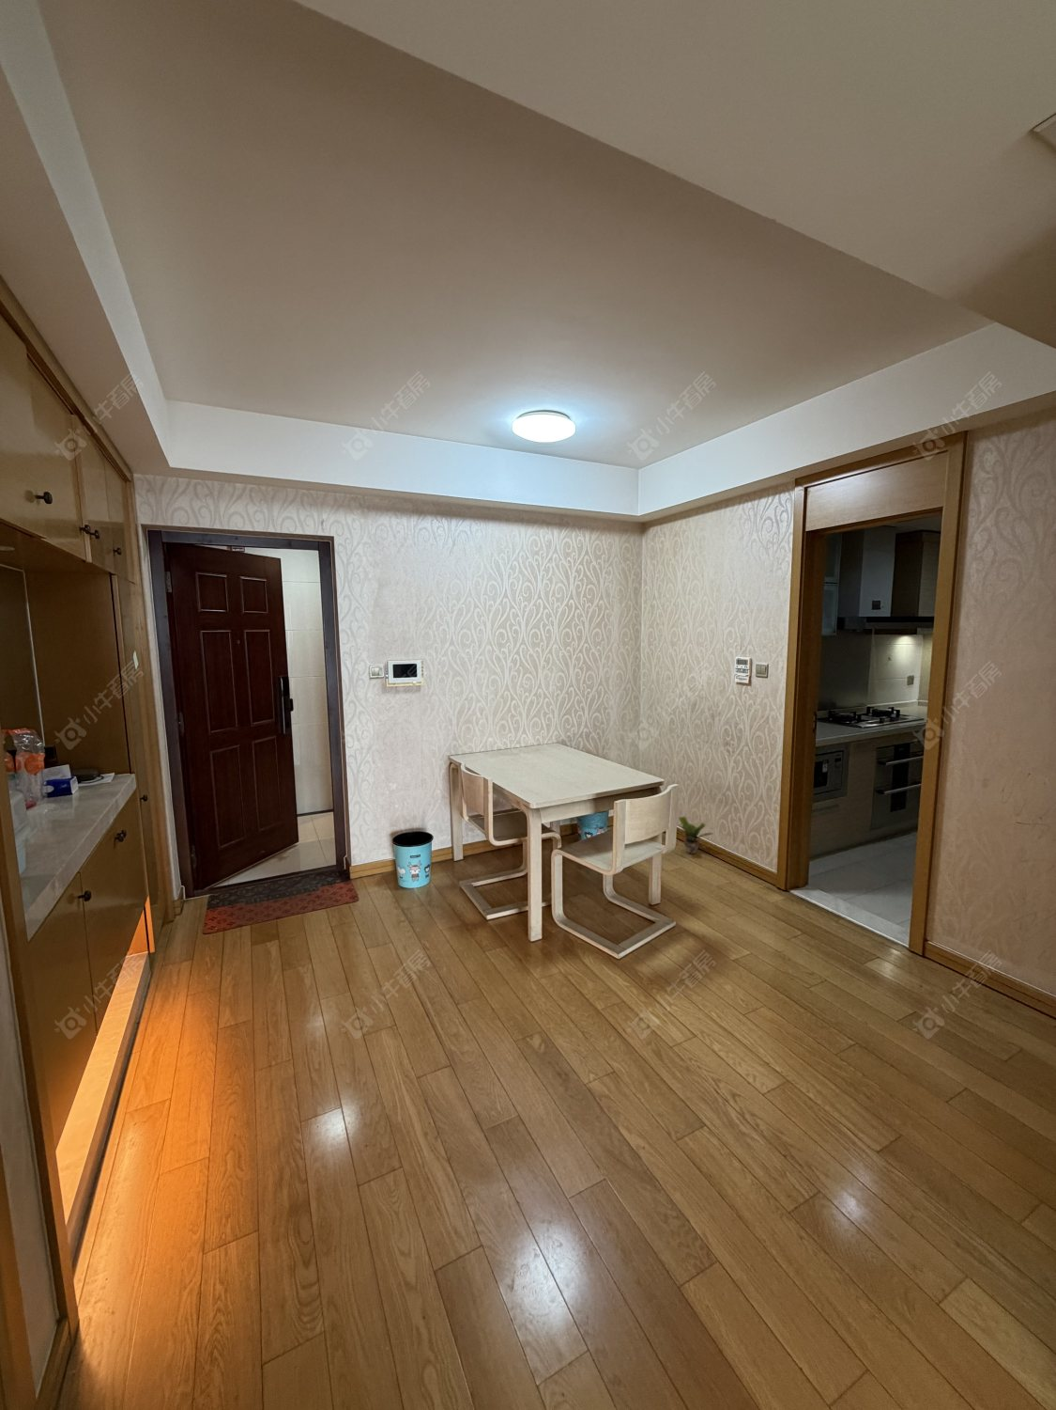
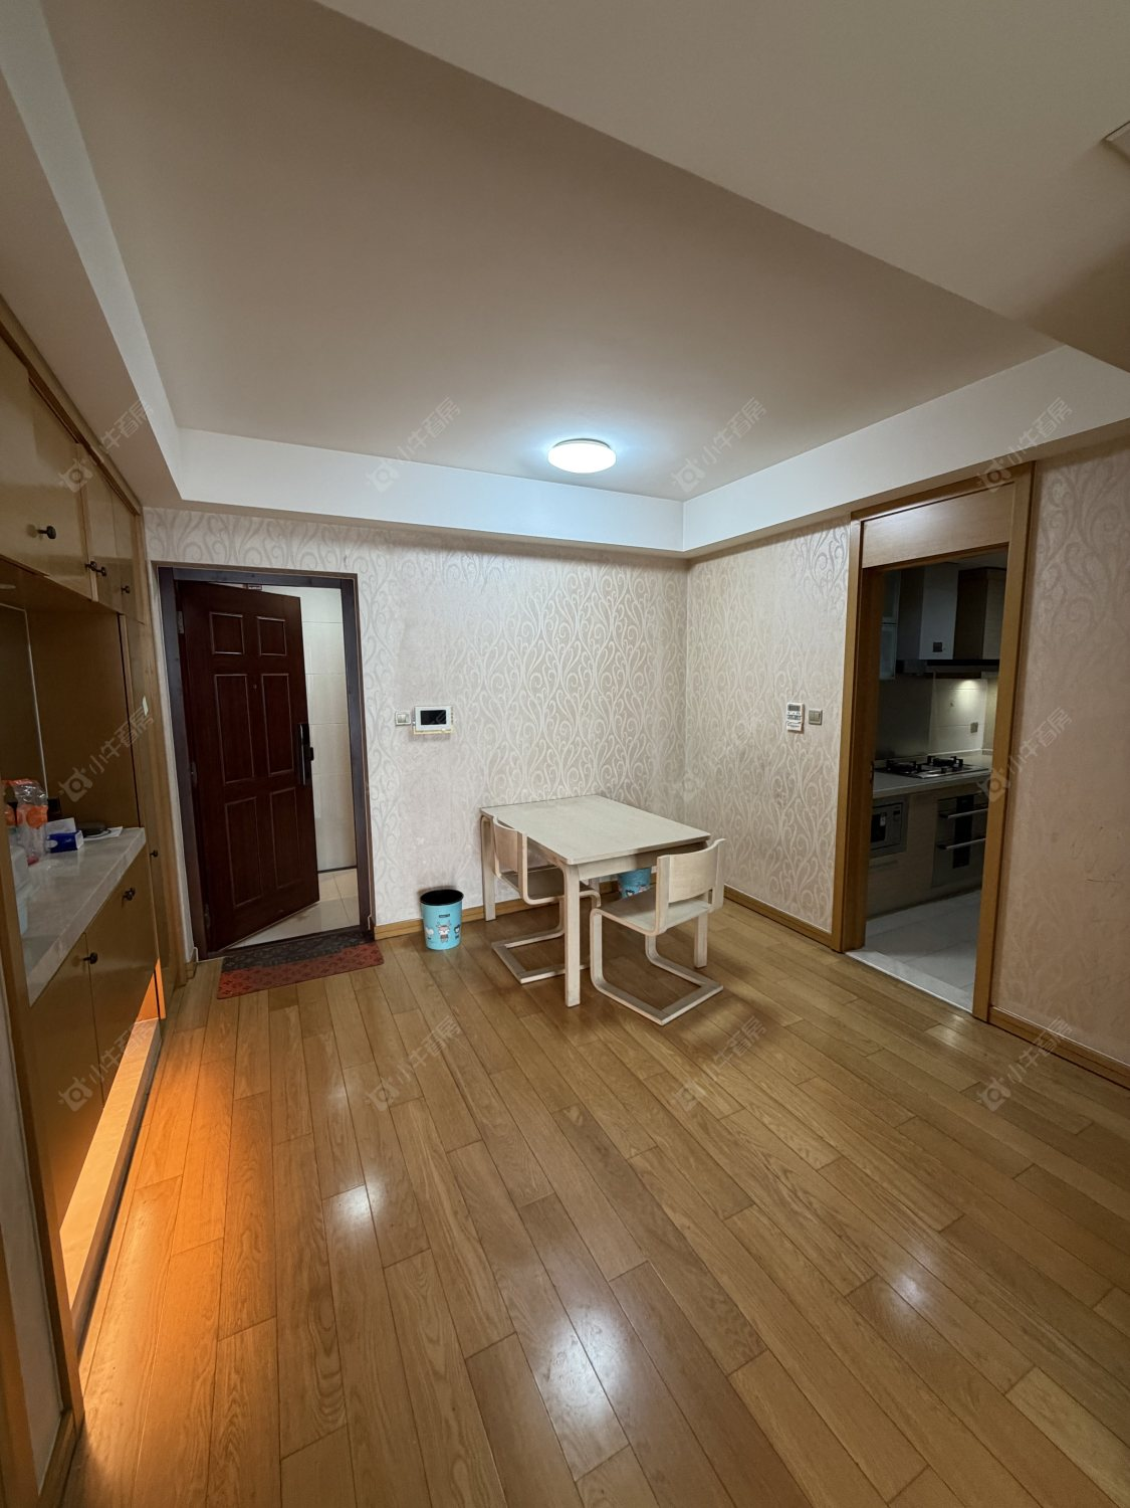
- potted plant [678,815,714,855]
